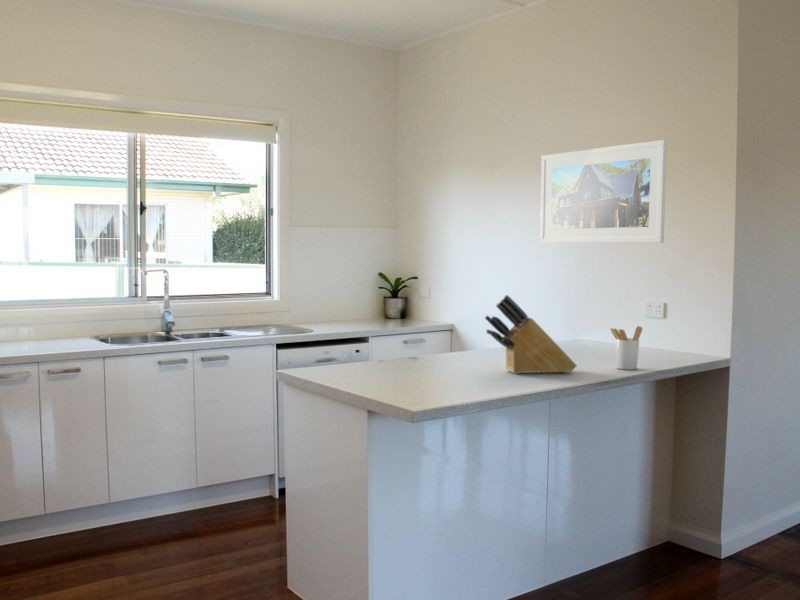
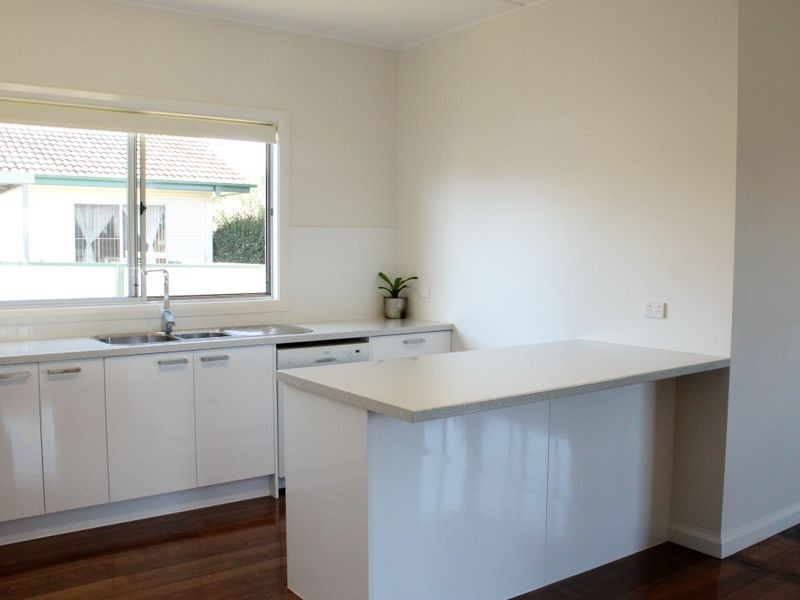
- utensil holder [609,325,643,371]
- knife block [484,294,578,375]
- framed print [539,139,668,244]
